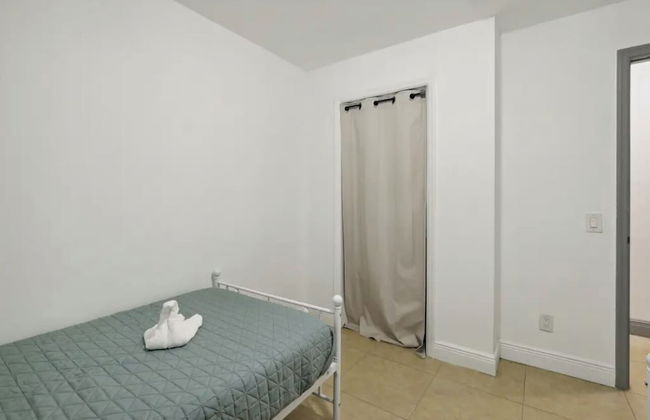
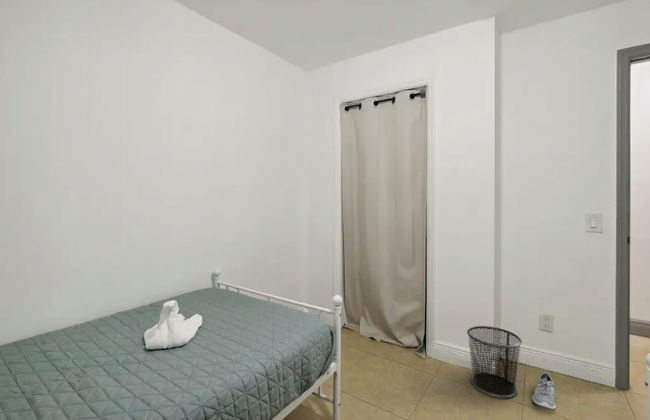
+ waste bin [466,325,523,399]
+ sneaker [532,371,557,410]
